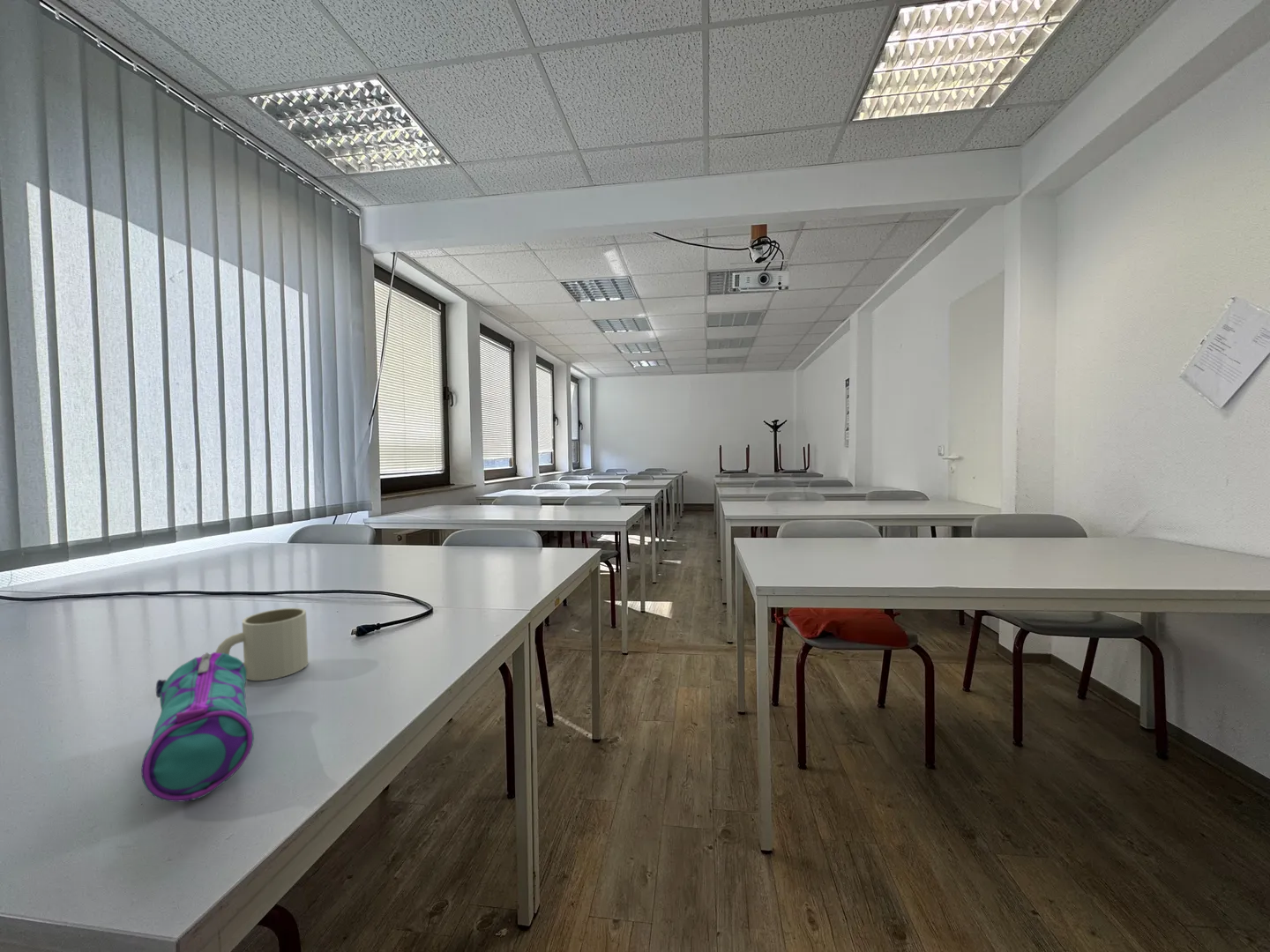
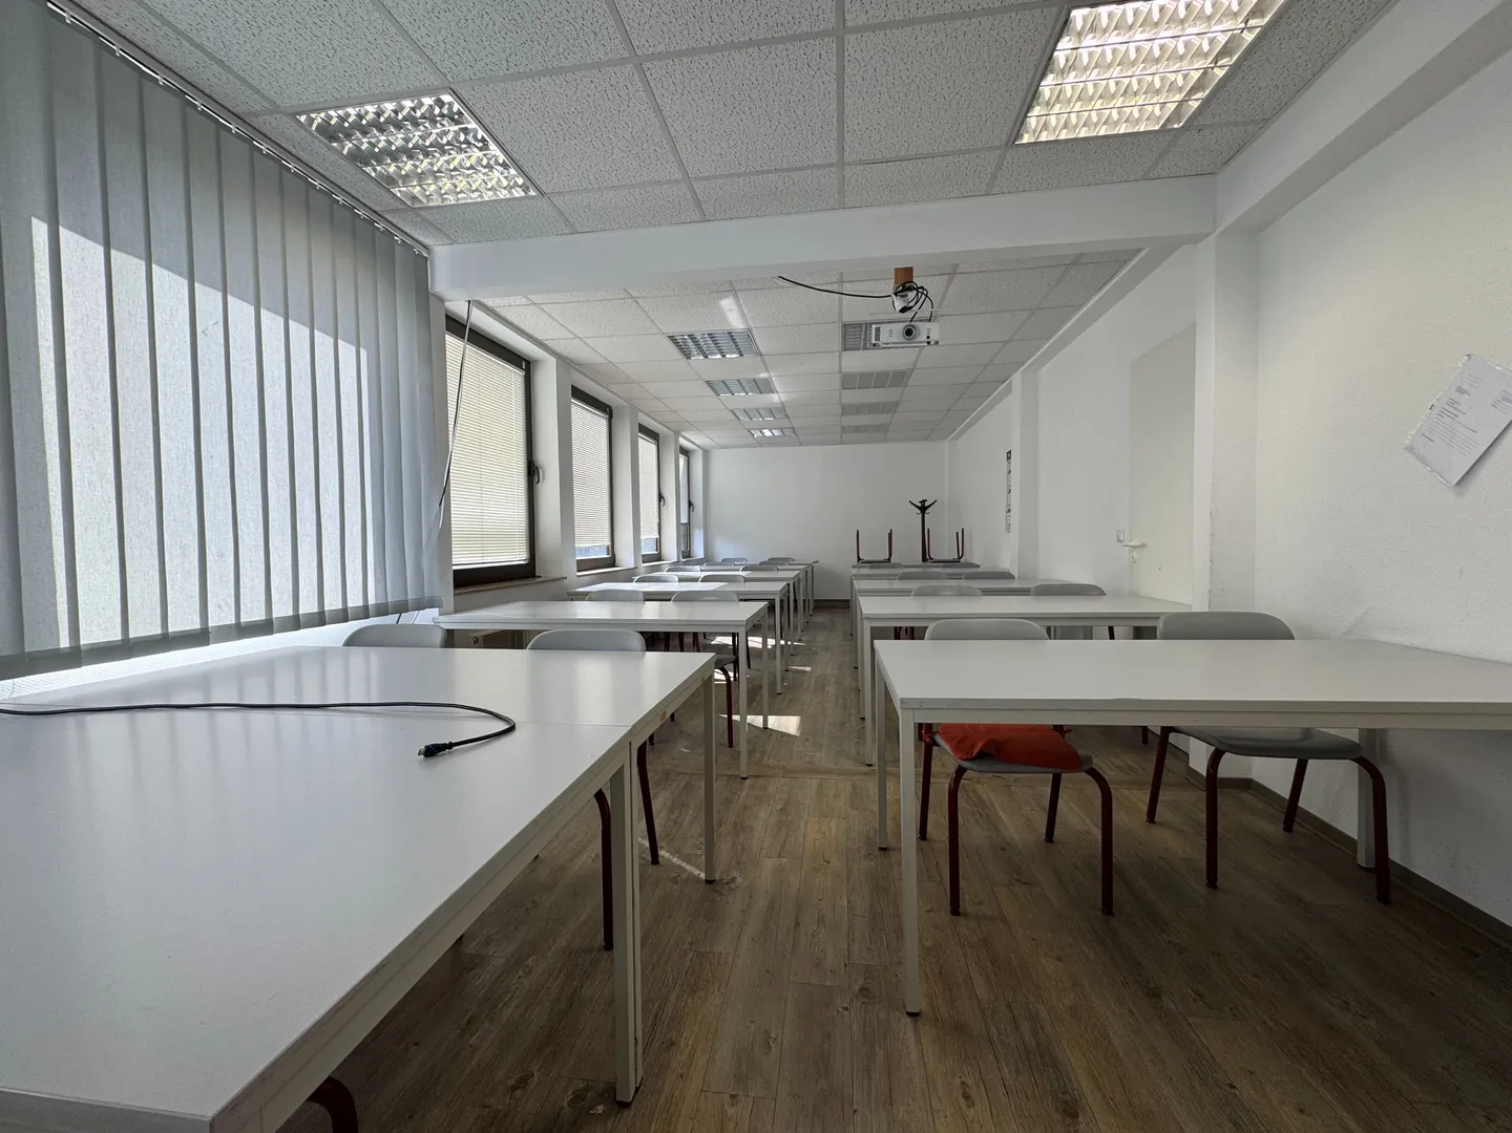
- pencil case [140,651,255,803]
- mug [215,607,309,681]
